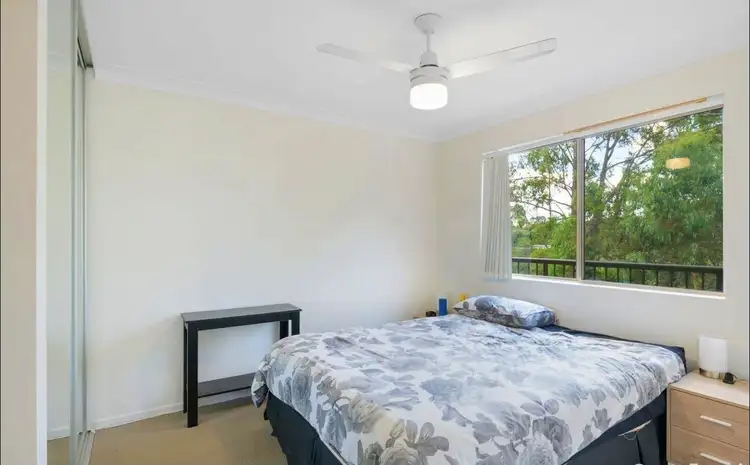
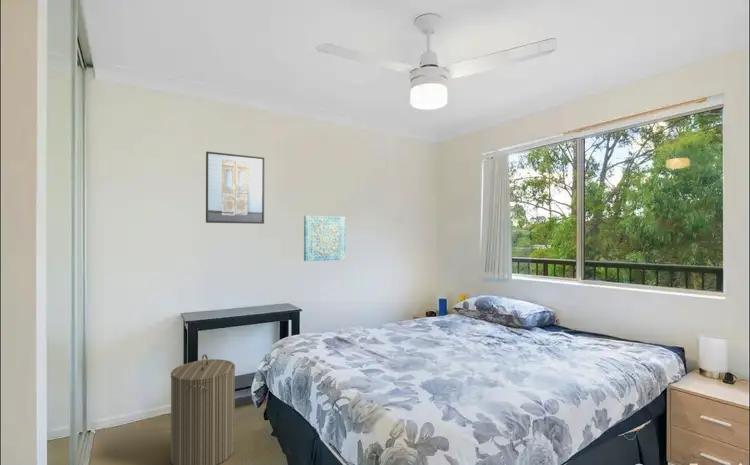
+ wall art [303,215,347,262]
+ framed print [205,151,265,225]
+ laundry hamper [170,353,236,465]
